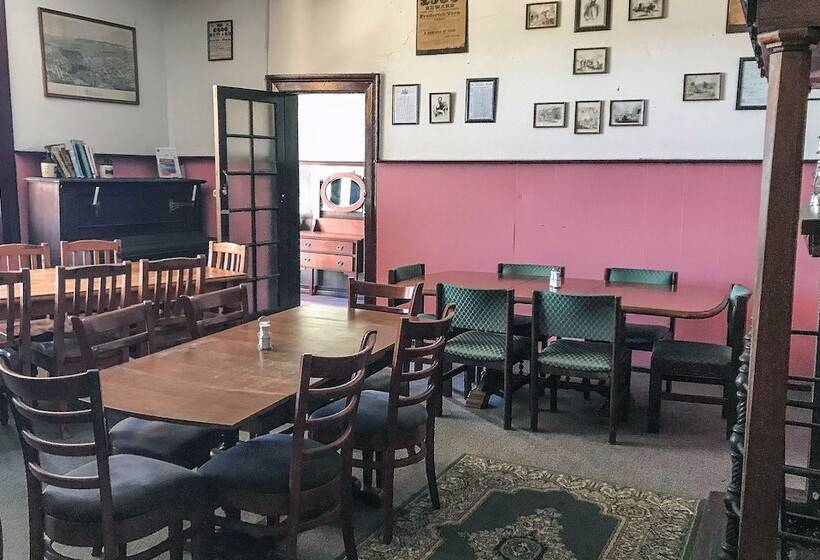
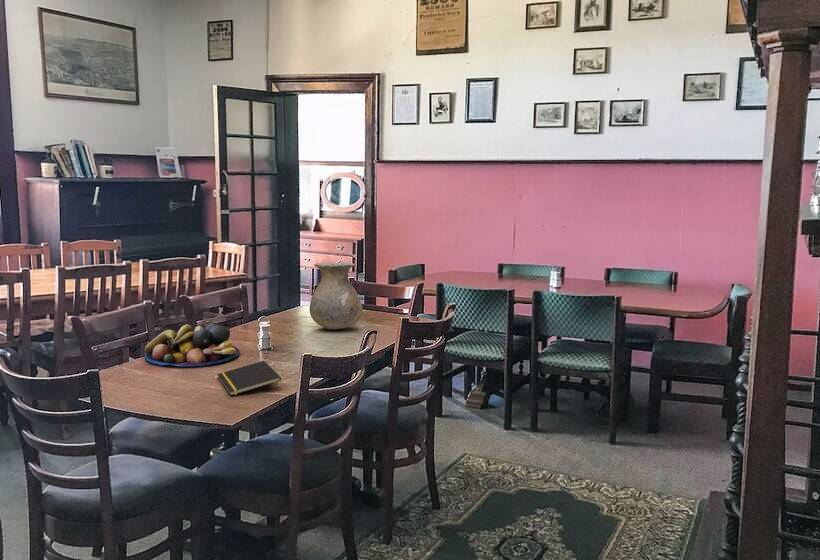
+ fruit bowl [143,323,241,367]
+ notepad [216,360,282,397]
+ vase [309,261,364,330]
